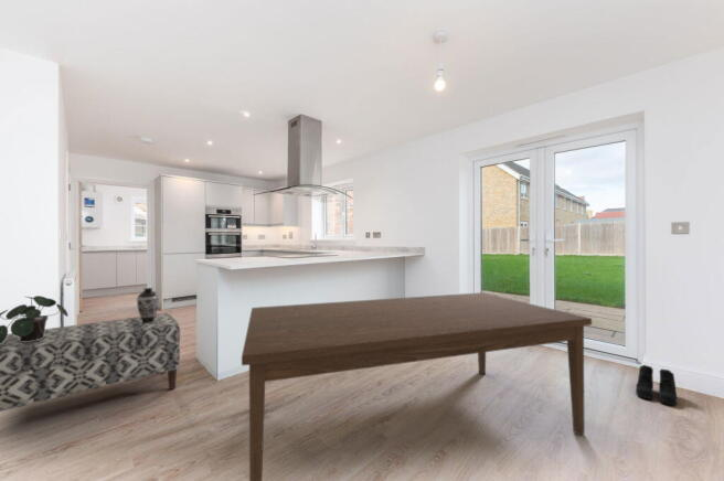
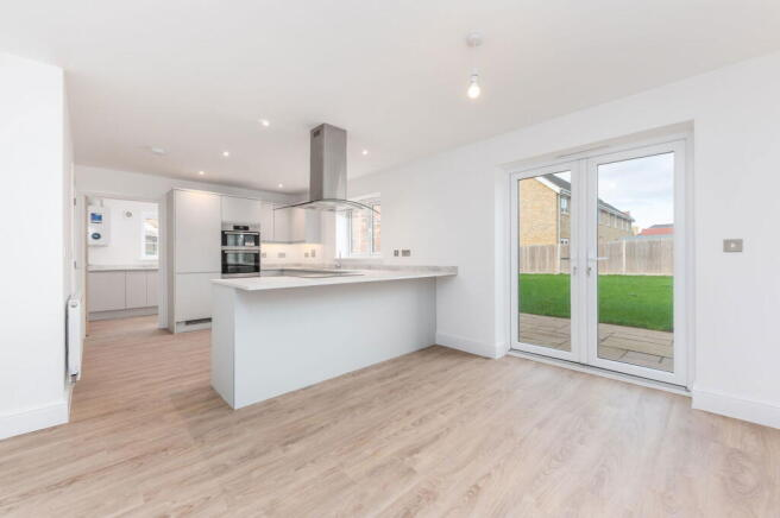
- dining table [241,291,593,481]
- boots [635,364,679,406]
- potted plant [0,295,70,343]
- decorative vase [136,287,160,323]
- bench [0,312,181,413]
